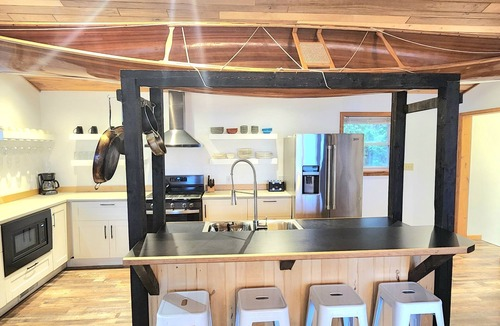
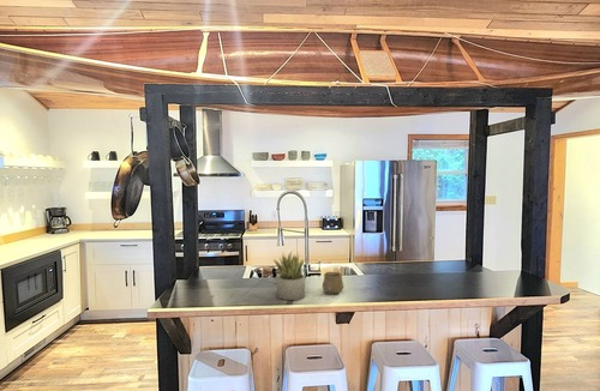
+ succulent plant [274,251,306,301]
+ cup [322,271,344,295]
